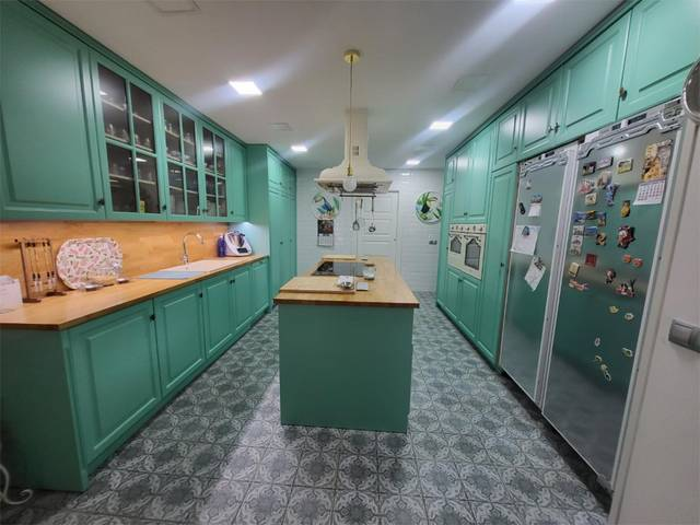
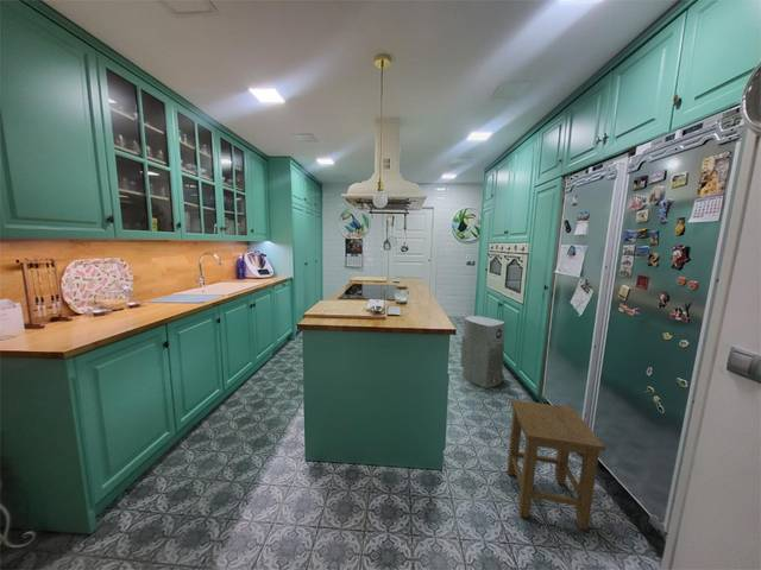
+ air purifier [459,315,507,390]
+ stool [507,399,606,531]
